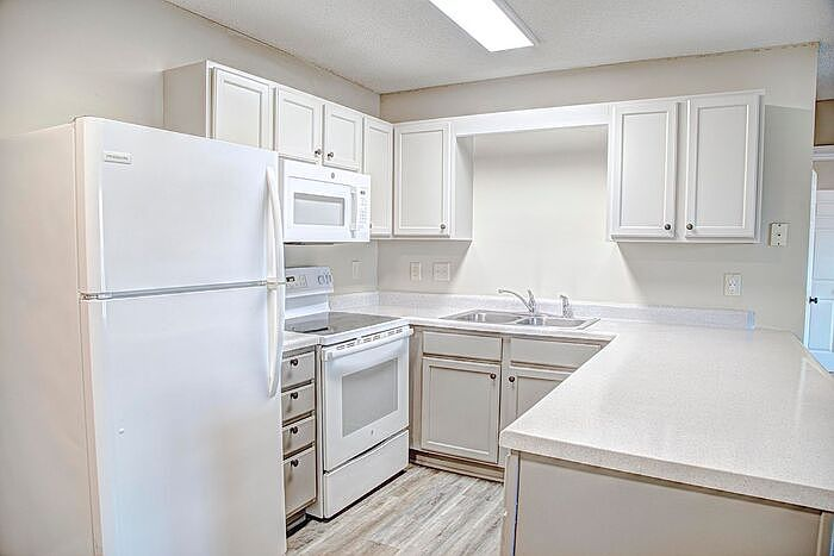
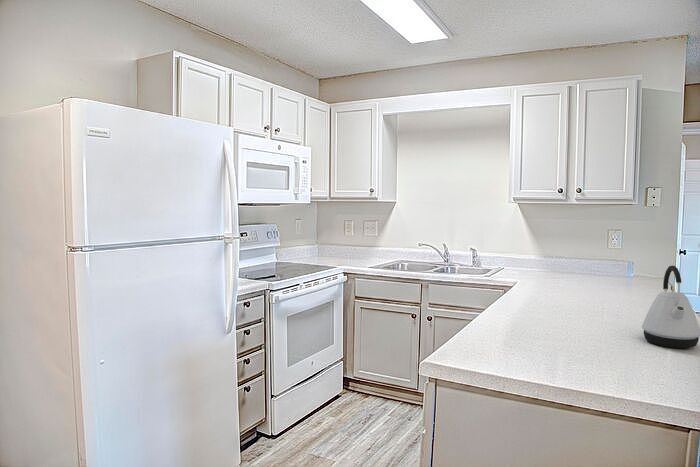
+ kettle [641,265,700,349]
